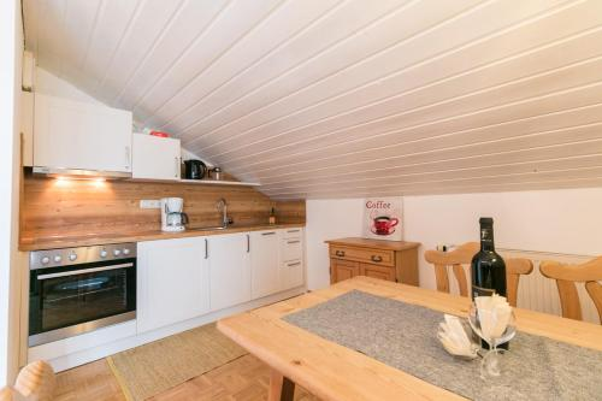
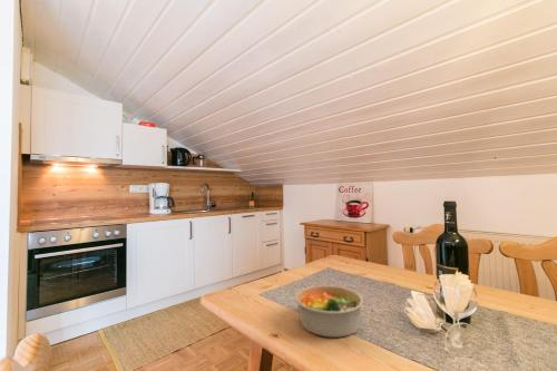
+ bowl [295,284,364,338]
